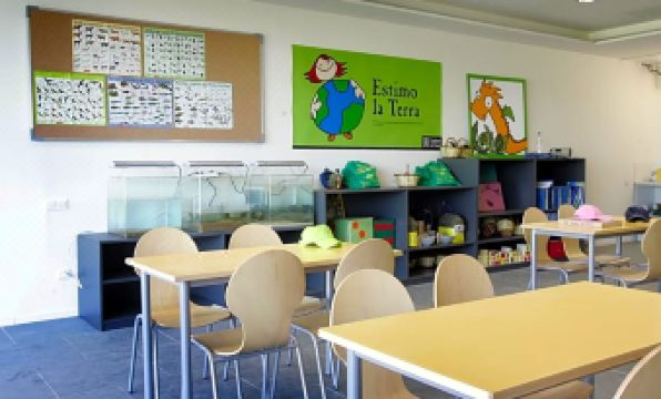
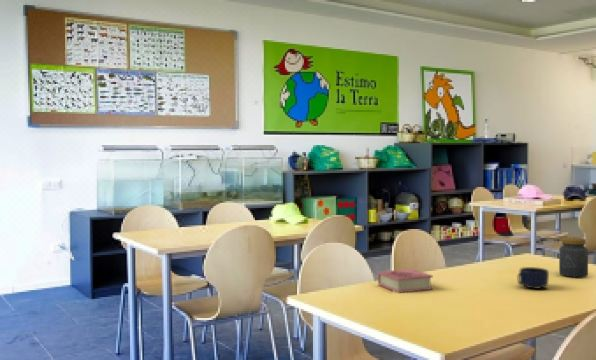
+ jar [558,236,589,278]
+ book [377,268,434,294]
+ mug [517,266,550,290]
